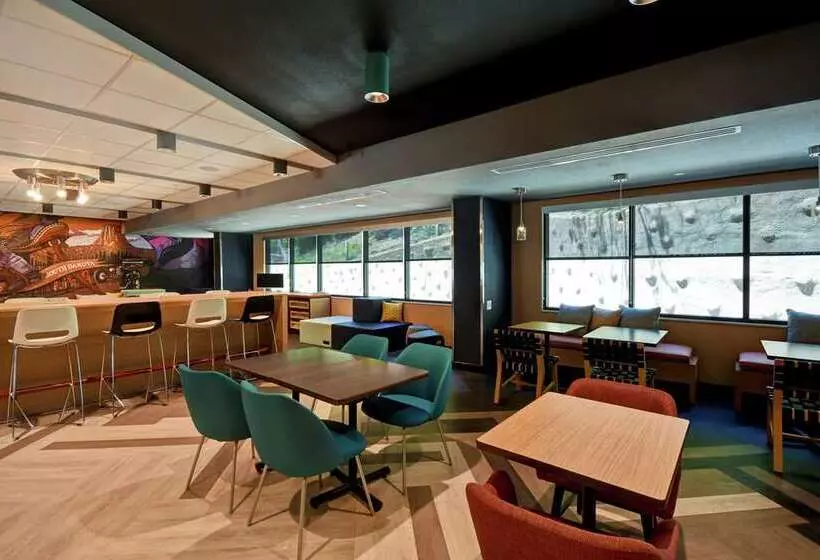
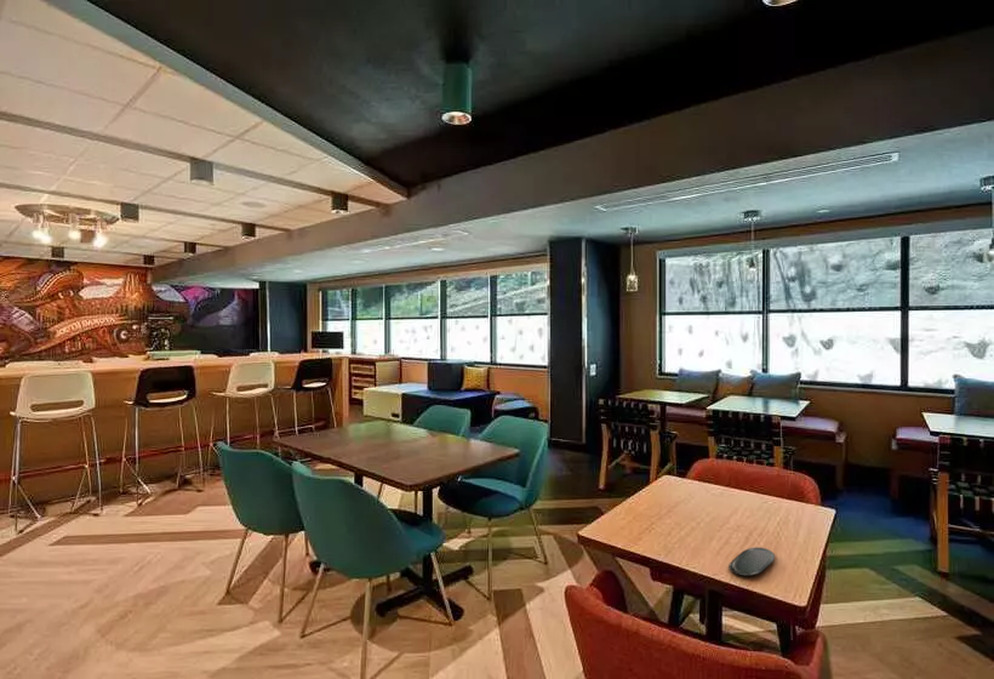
+ oval tray [727,547,776,577]
